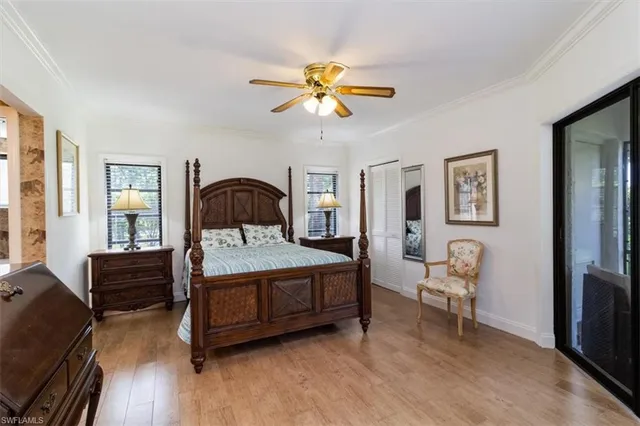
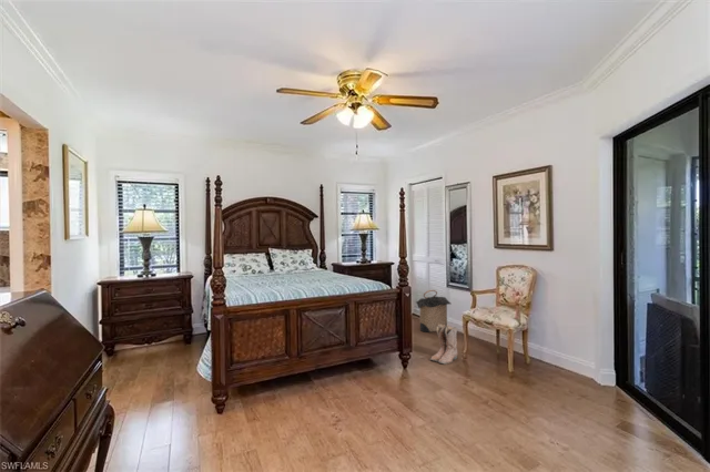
+ laundry hamper [415,289,452,334]
+ boots [429,325,458,365]
